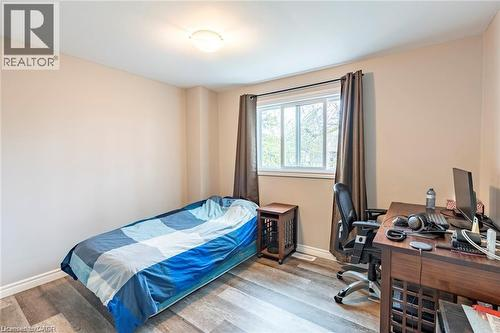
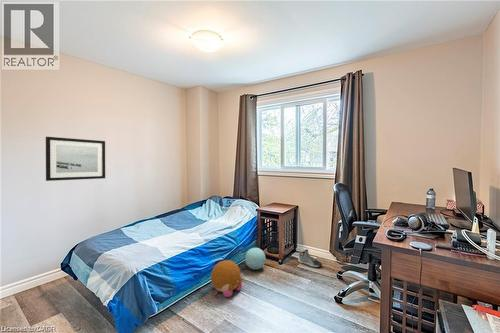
+ plush toy [210,259,243,298]
+ ball [244,247,267,271]
+ sneaker [297,248,323,268]
+ wall art [45,136,106,182]
